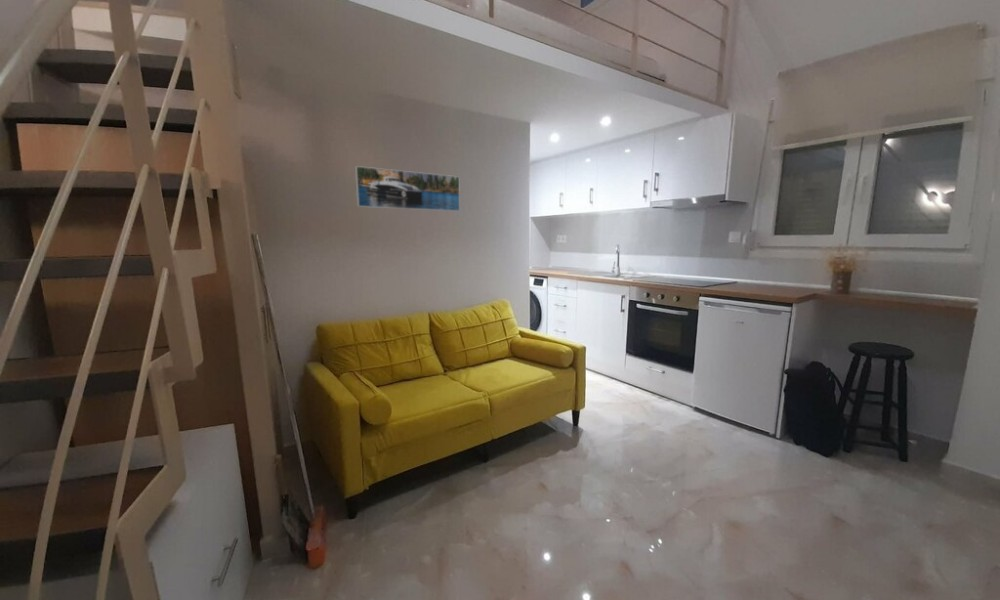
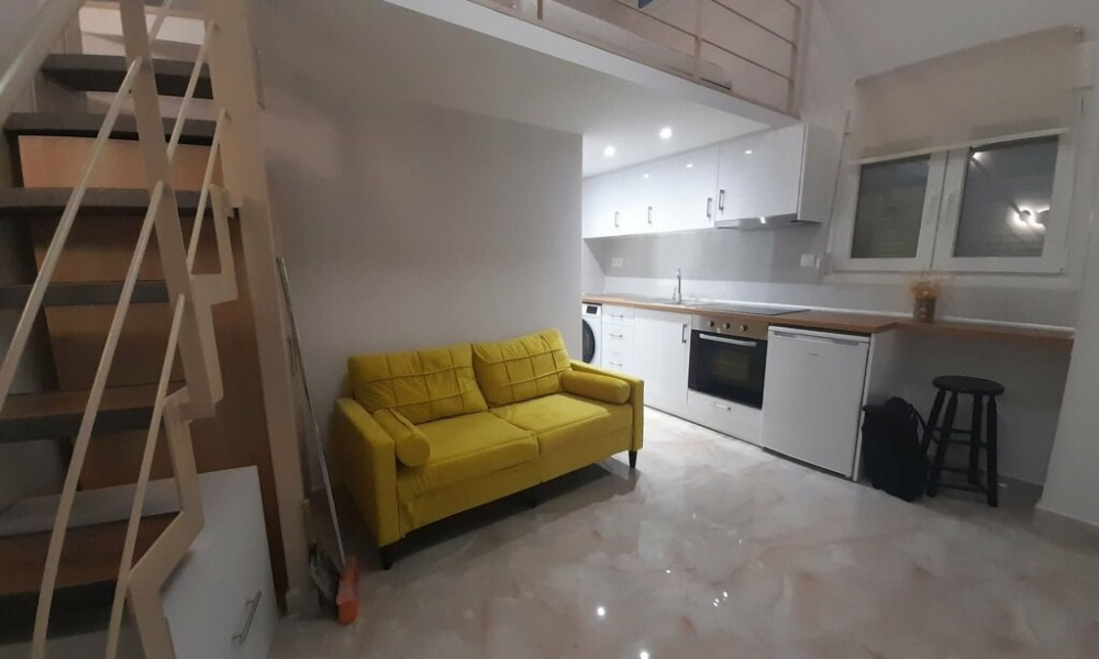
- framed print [354,165,461,212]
